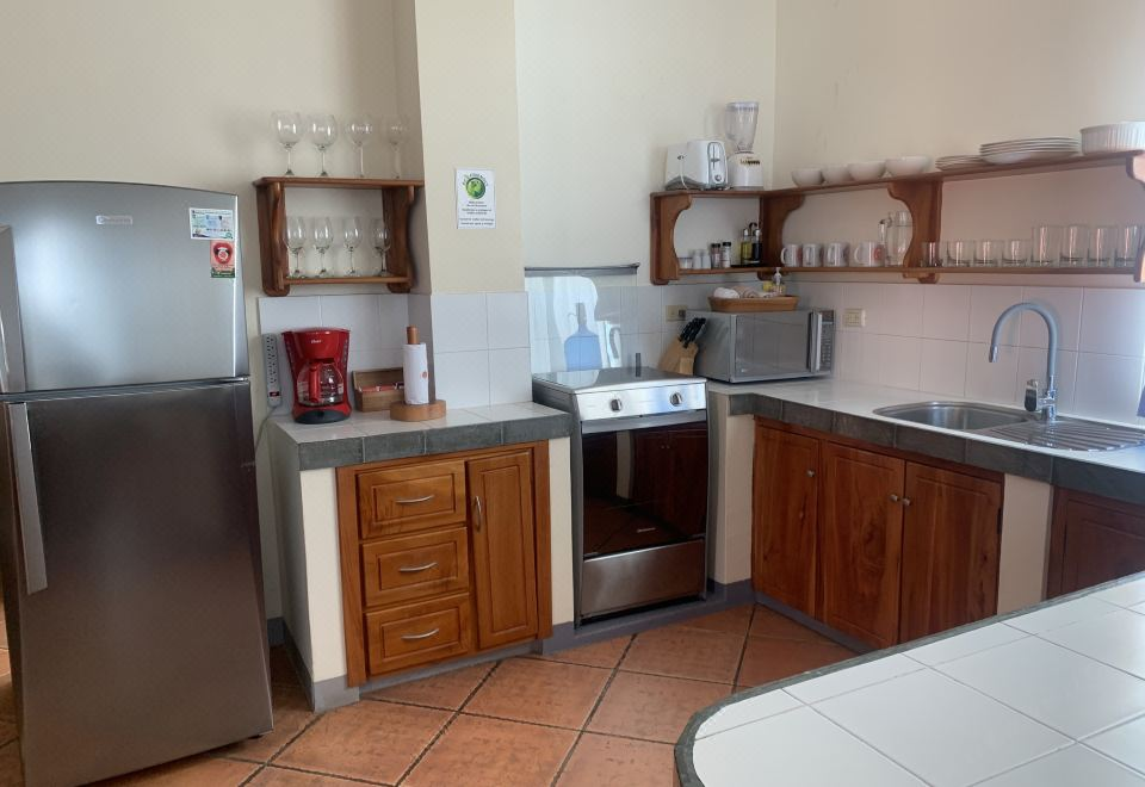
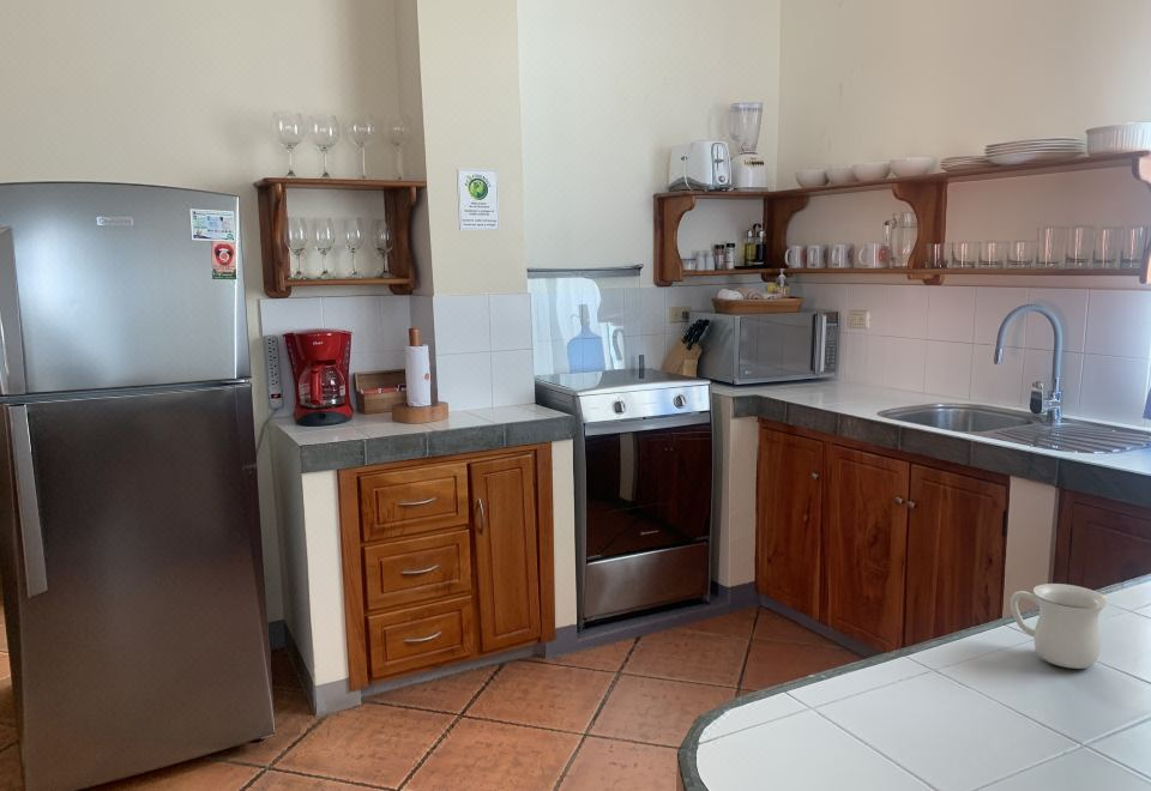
+ mug [1010,582,1109,670]
